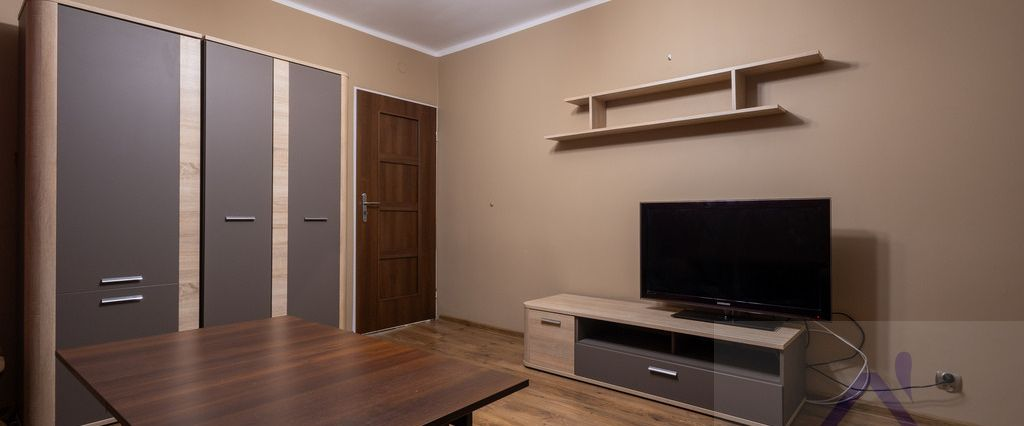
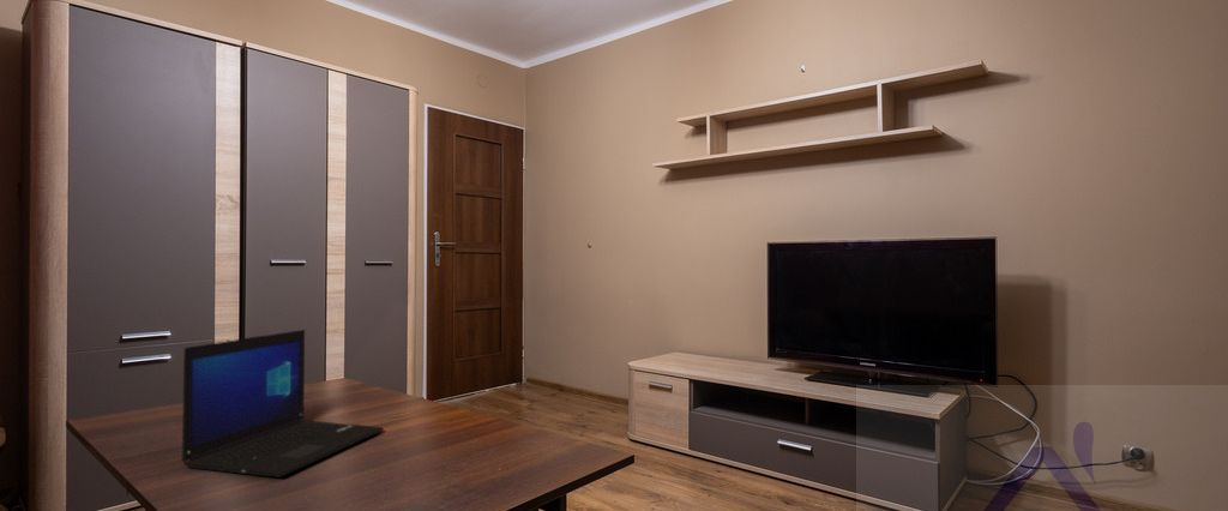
+ laptop [180,329,385,479]
